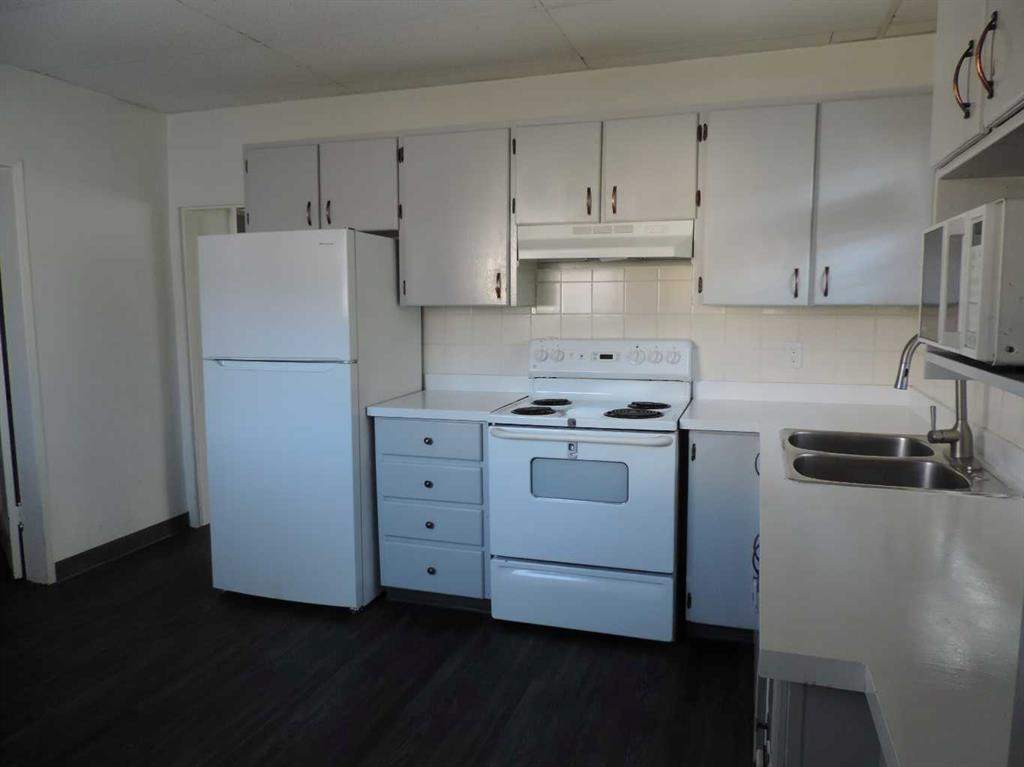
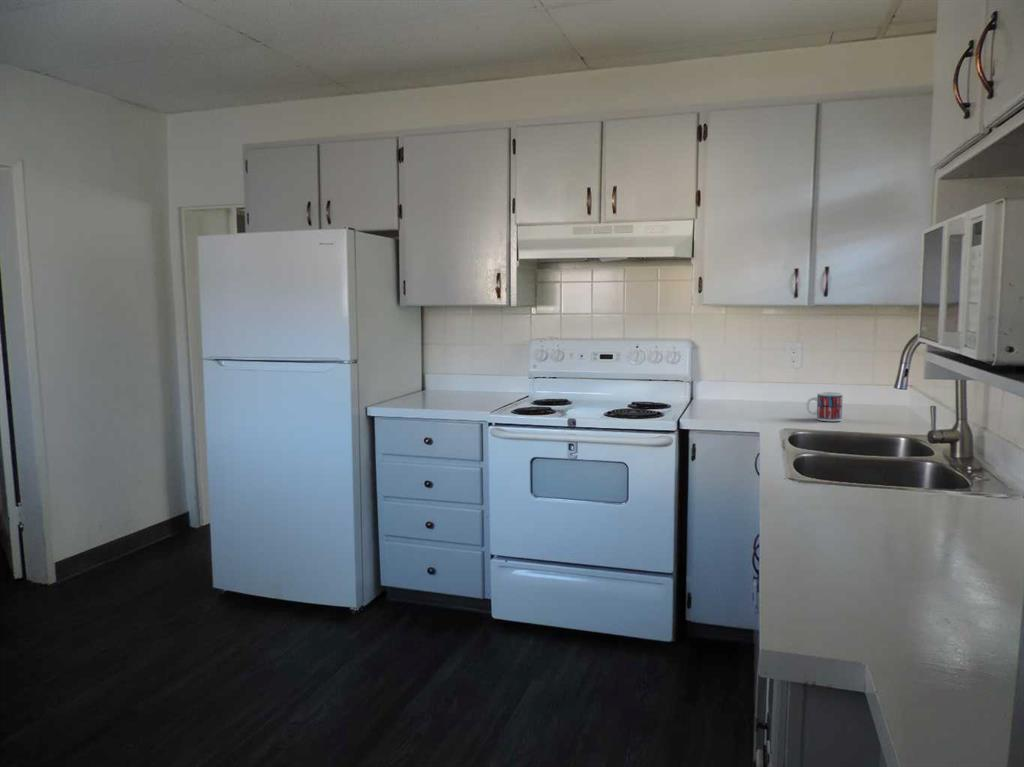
+ mug [805,391,844,422]
